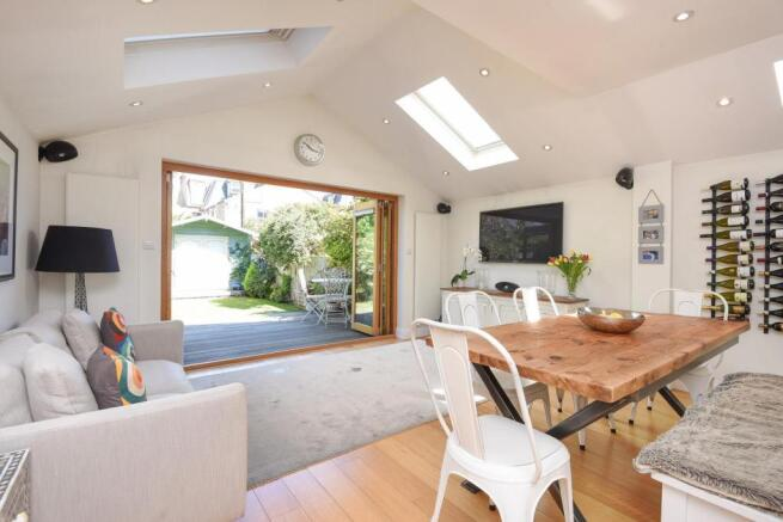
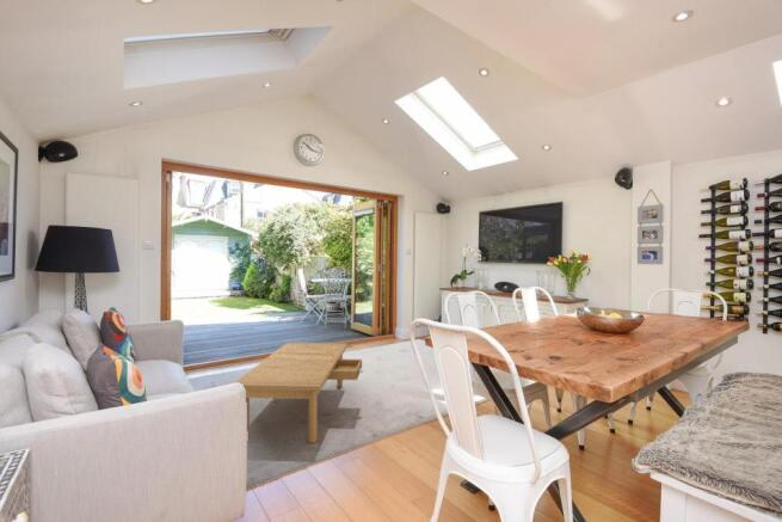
+ coffee table [234,342,364,444]
